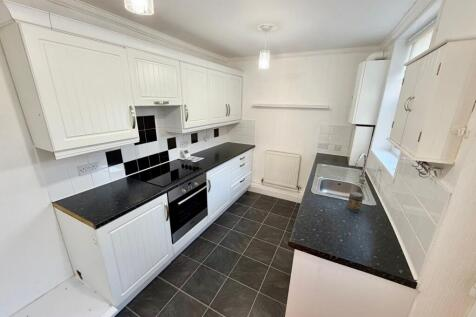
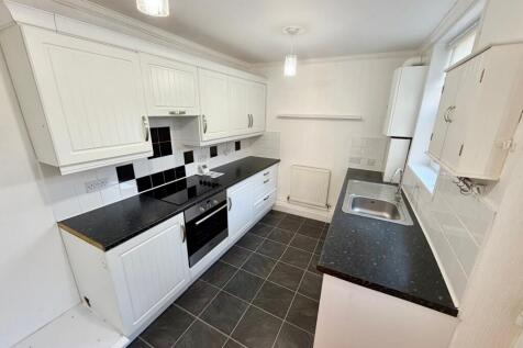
- jar [346,191,364,213]
